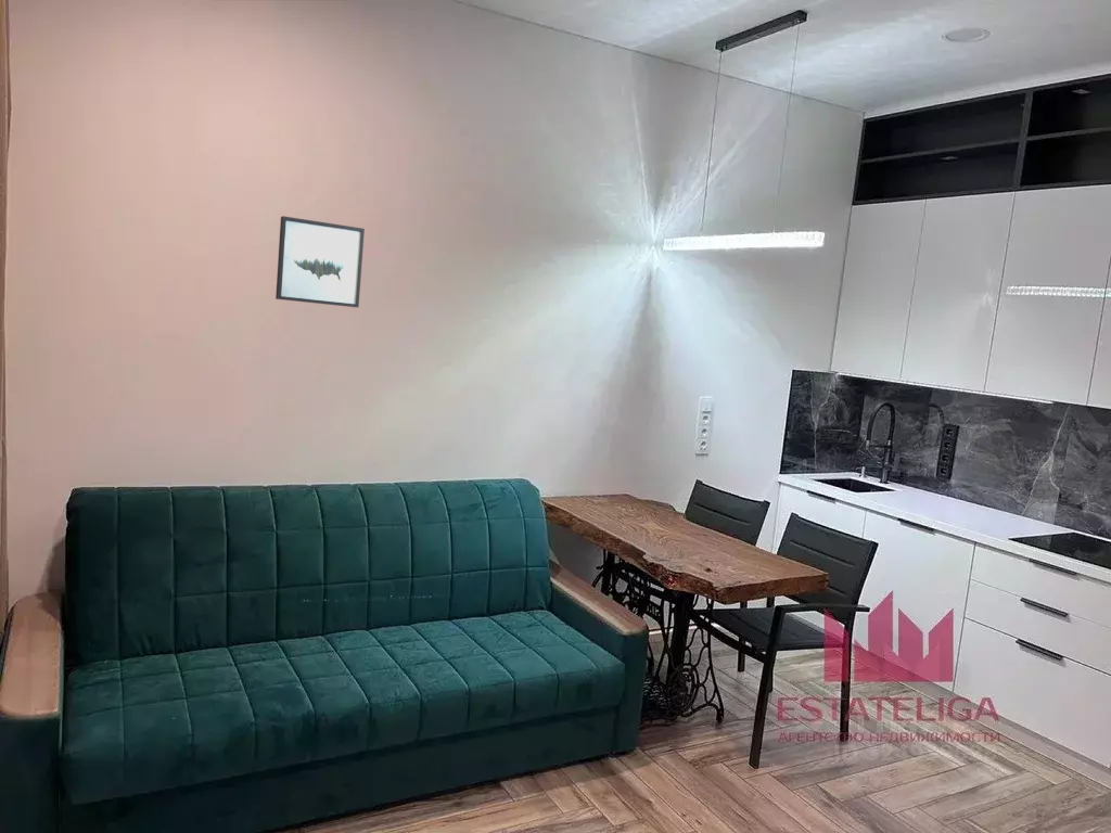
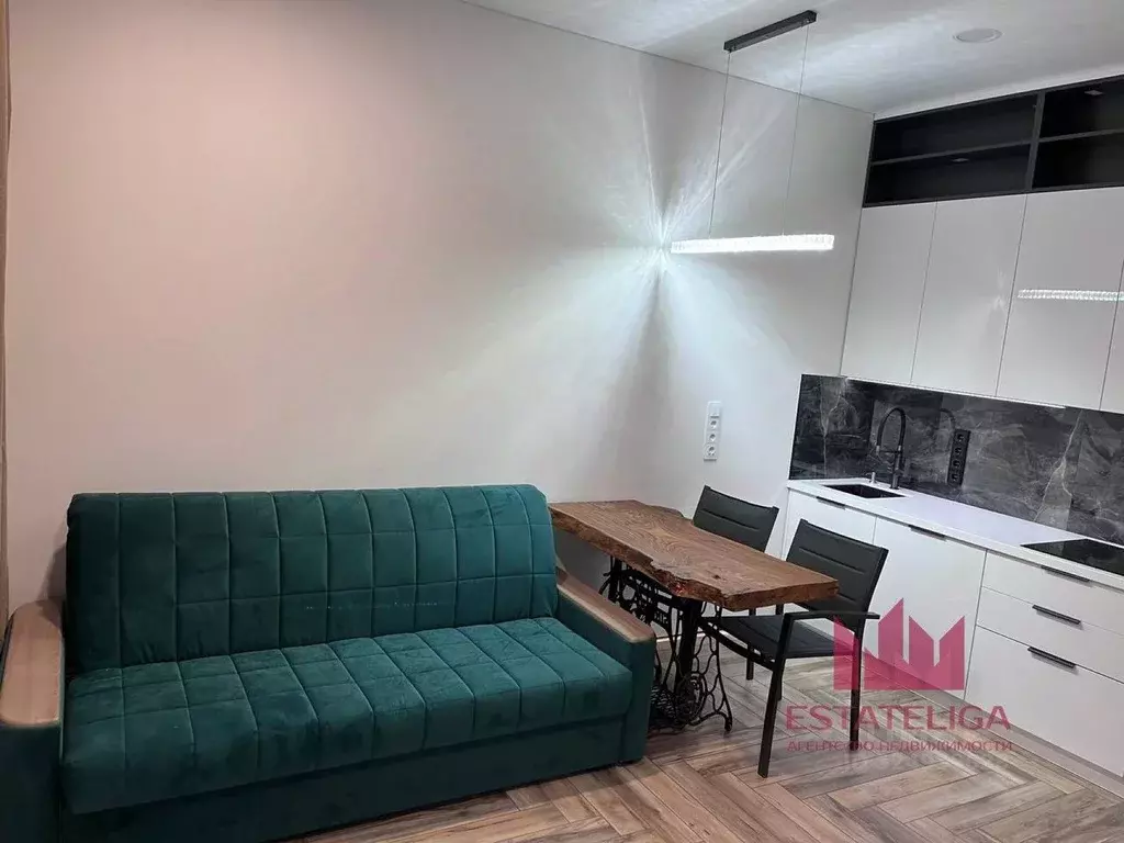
- wall art [274,215,366,309]
